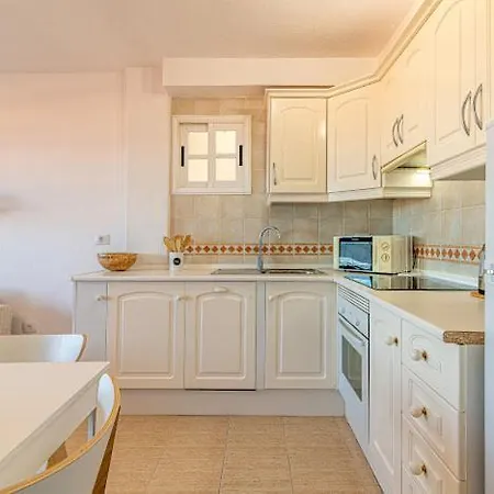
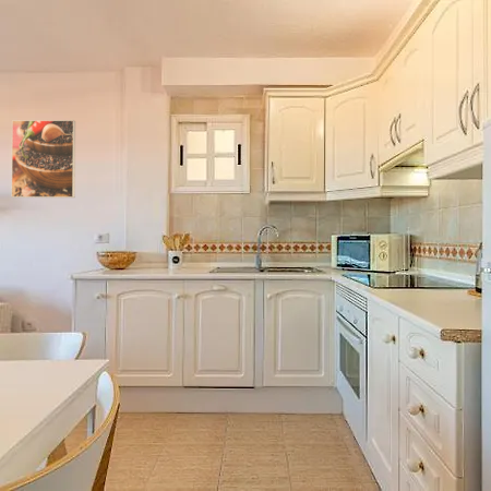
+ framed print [11,119,76,199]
